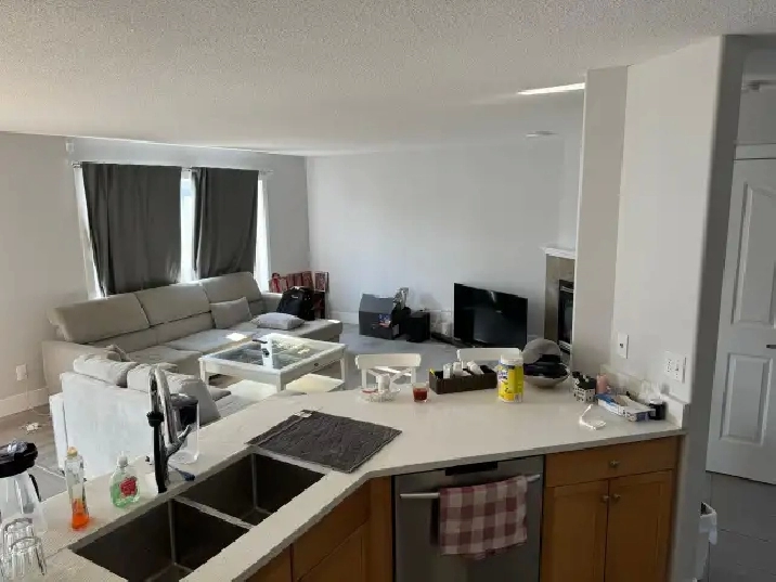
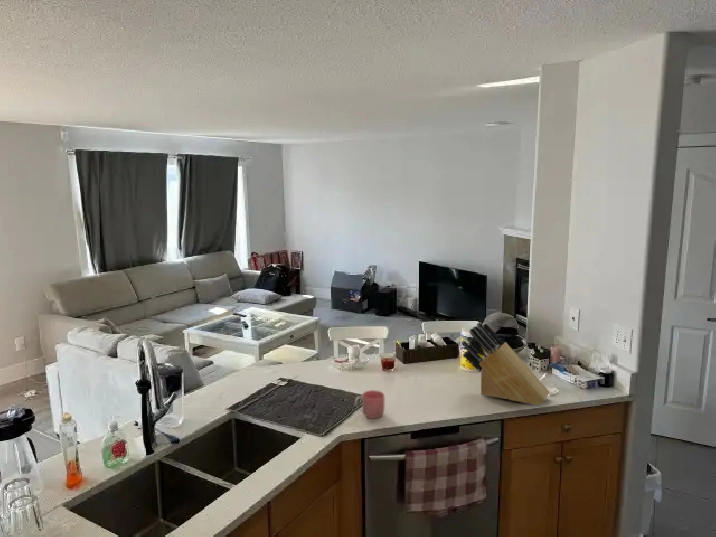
+ mug [354,389,385,419]
+ knife block [461,322,550,406]
